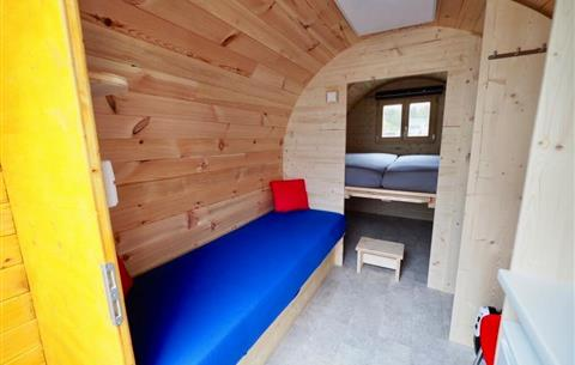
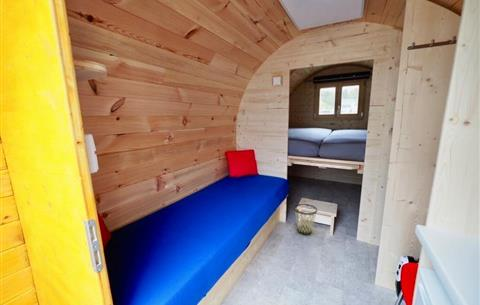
+ wastebasket [293,203,318,236]
